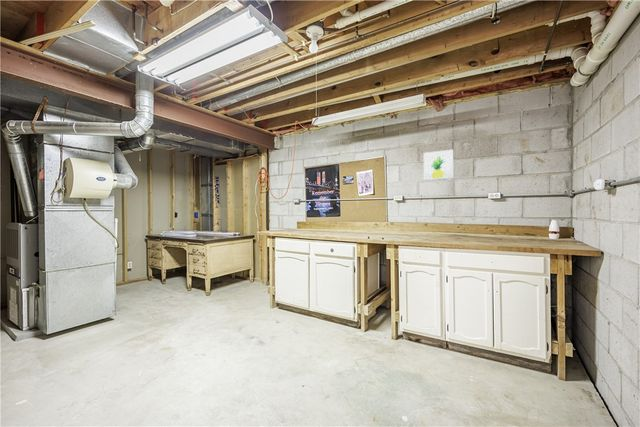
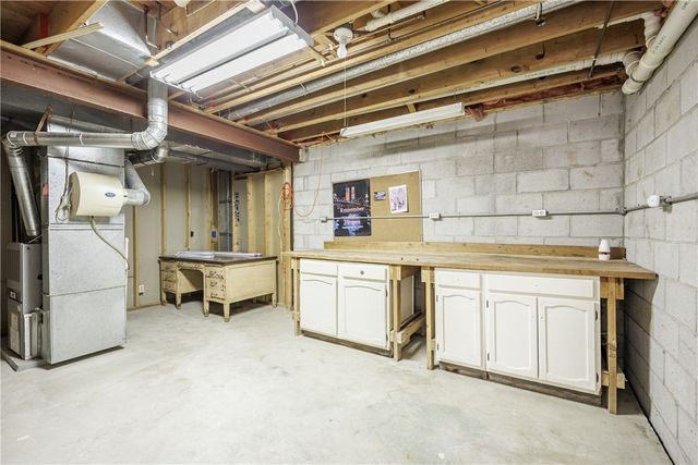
- wall art [423,149,455,181]
